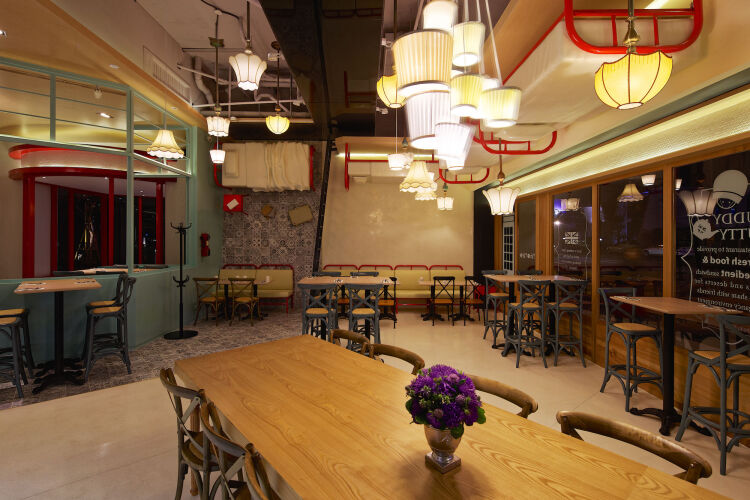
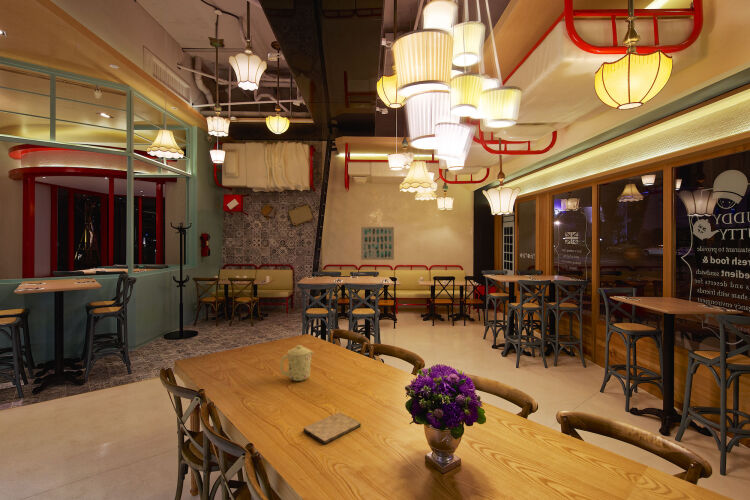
+ mug [279,344,315,382]
+ cutting board [302,411,362,445]
+ wall art [360,226,395,261]
